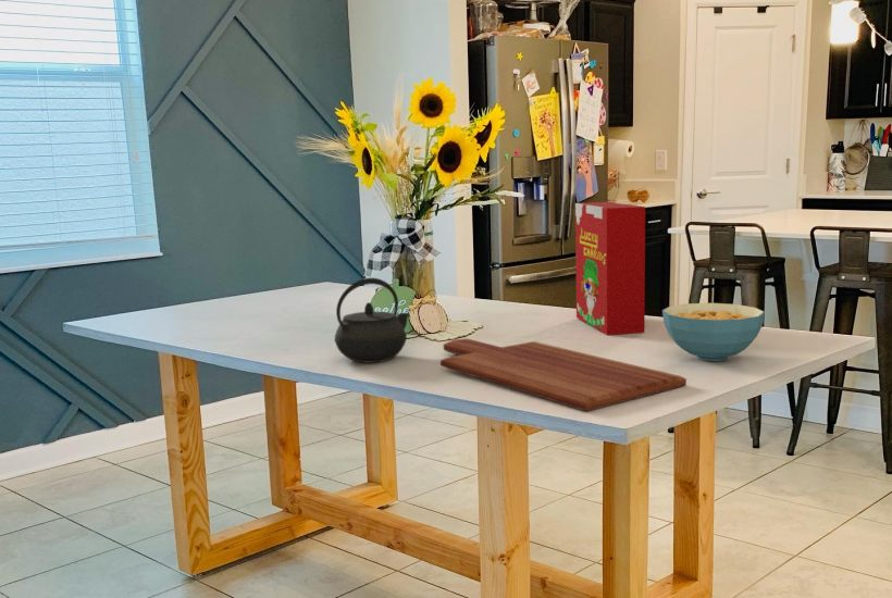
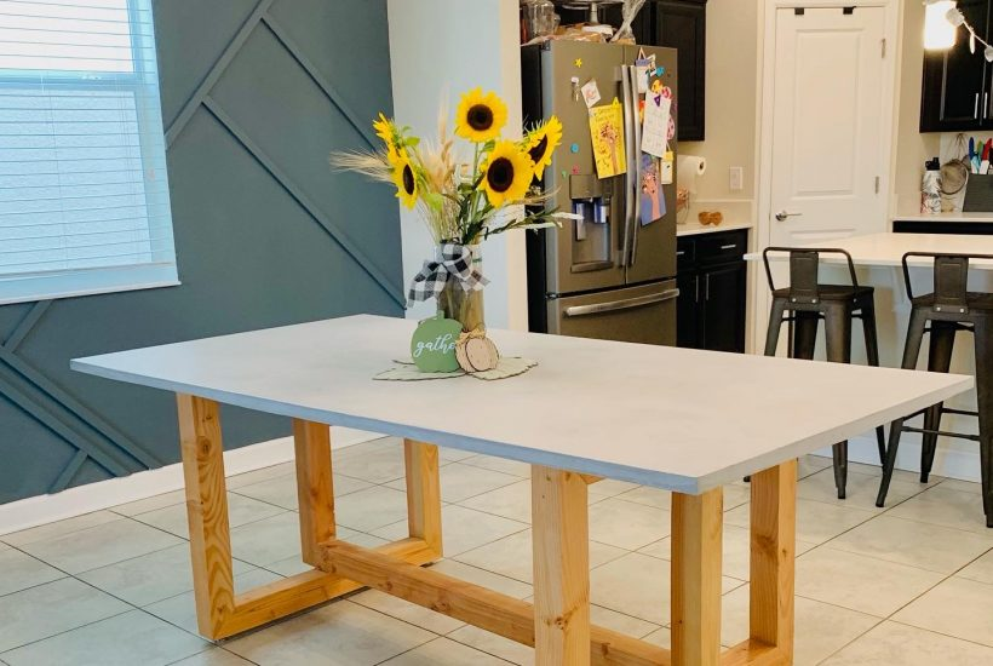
- cutting board [439,338,687,412]
- cereal box [574,201,646,336]
- cereal bowl [661,302,766,362]
- kettle [334,277,410,363]
